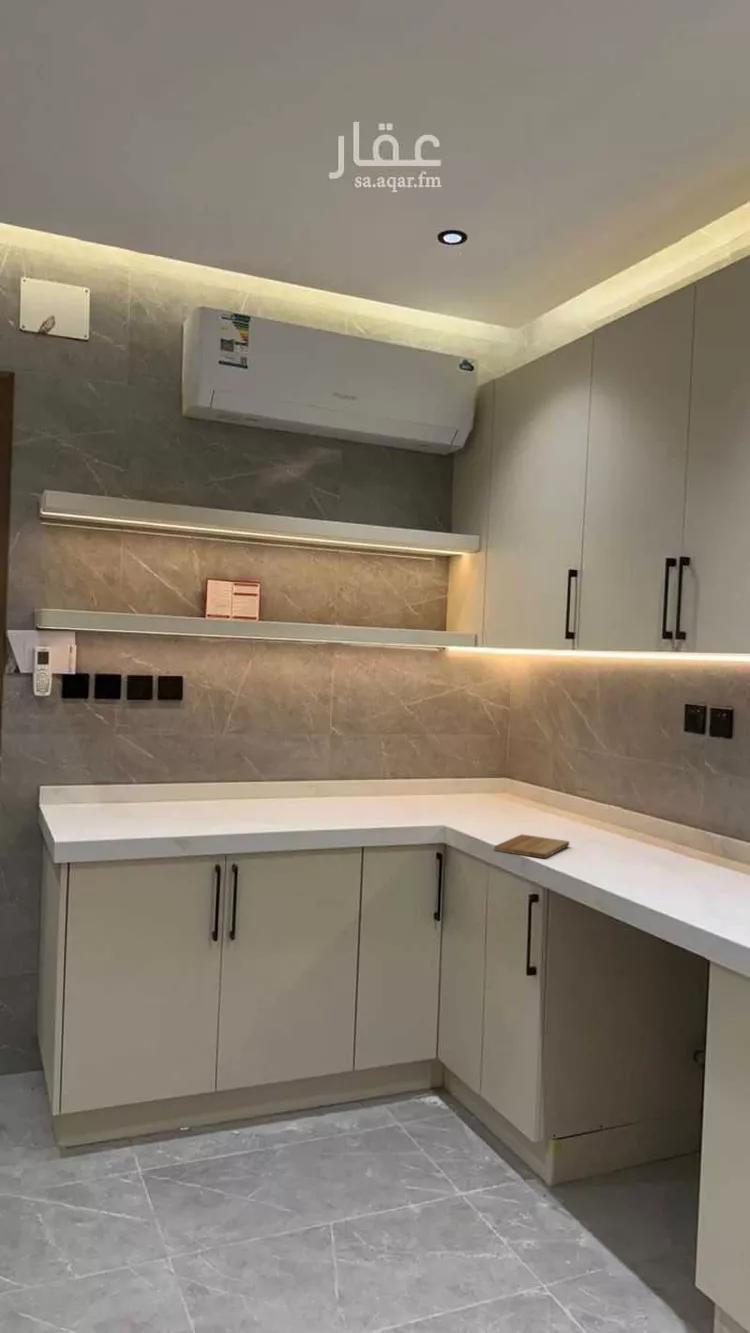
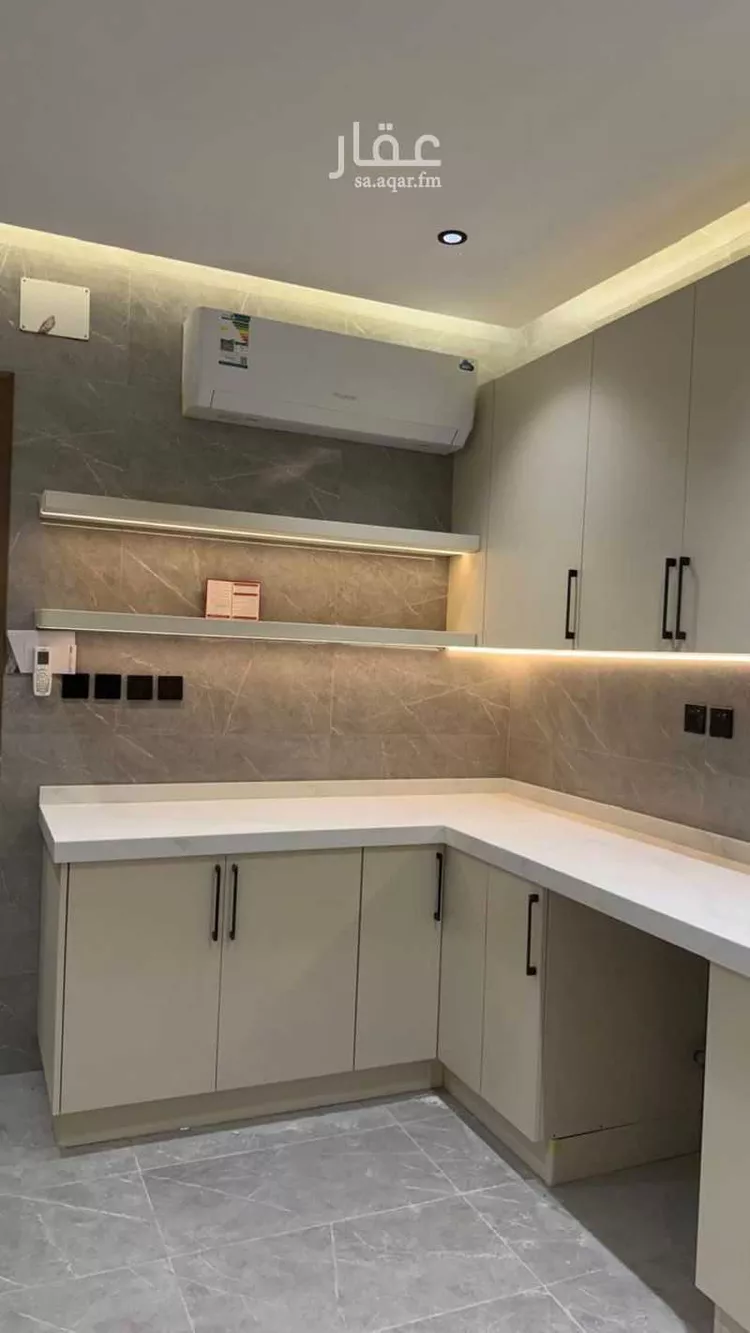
- cutting board [493,833,570,859]
